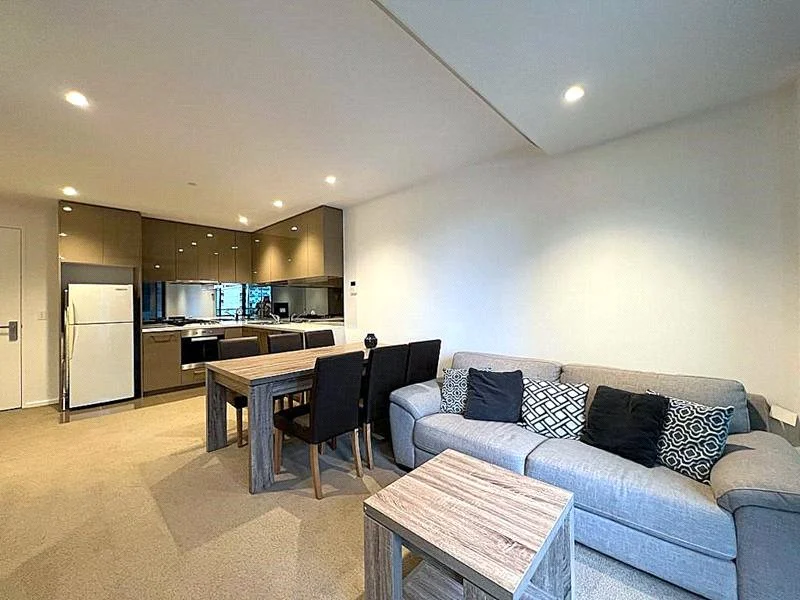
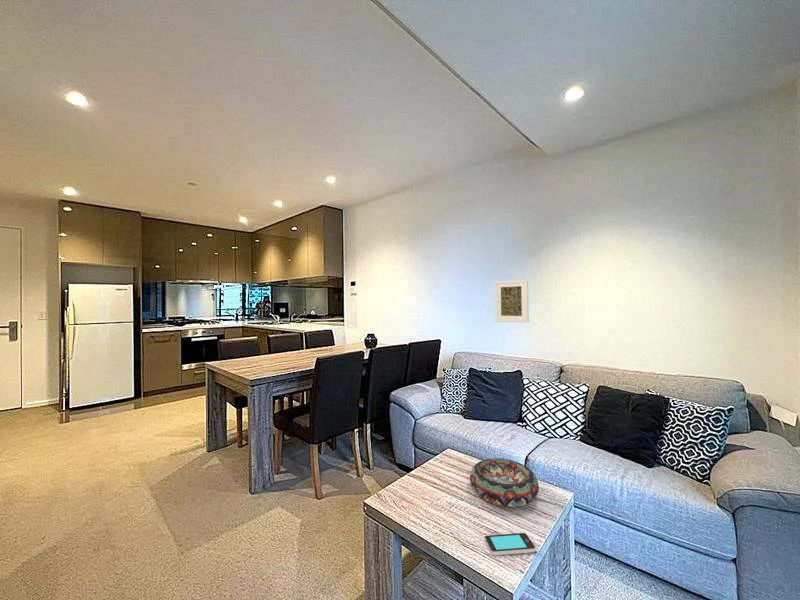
+ smartphone [484,532,536,556]
+ decorative bowl [469,458,540,508]
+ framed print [494,279,530,323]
